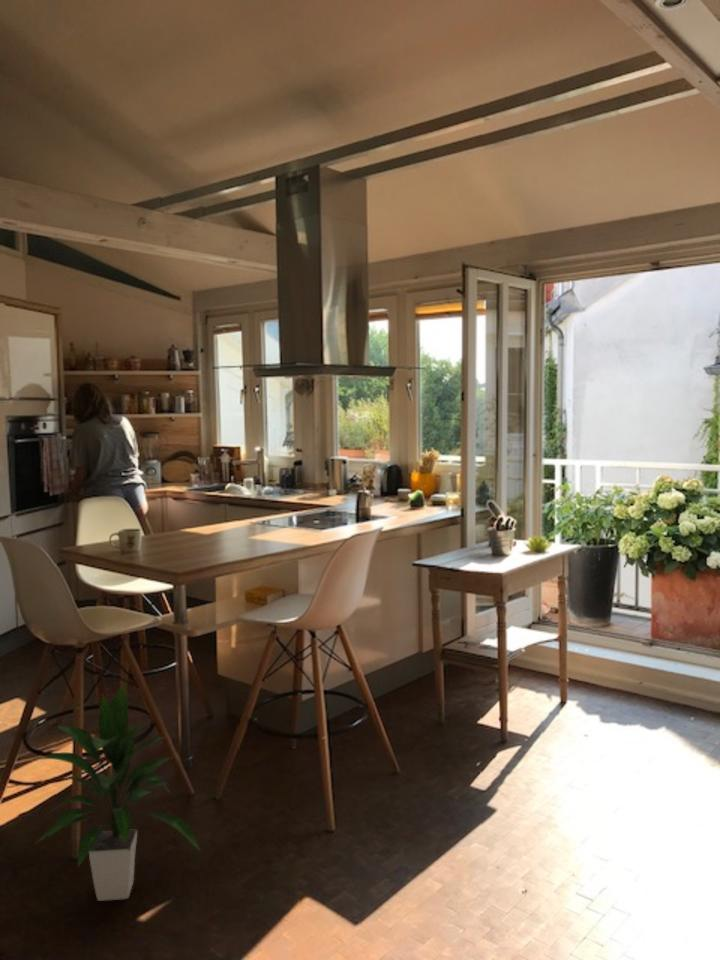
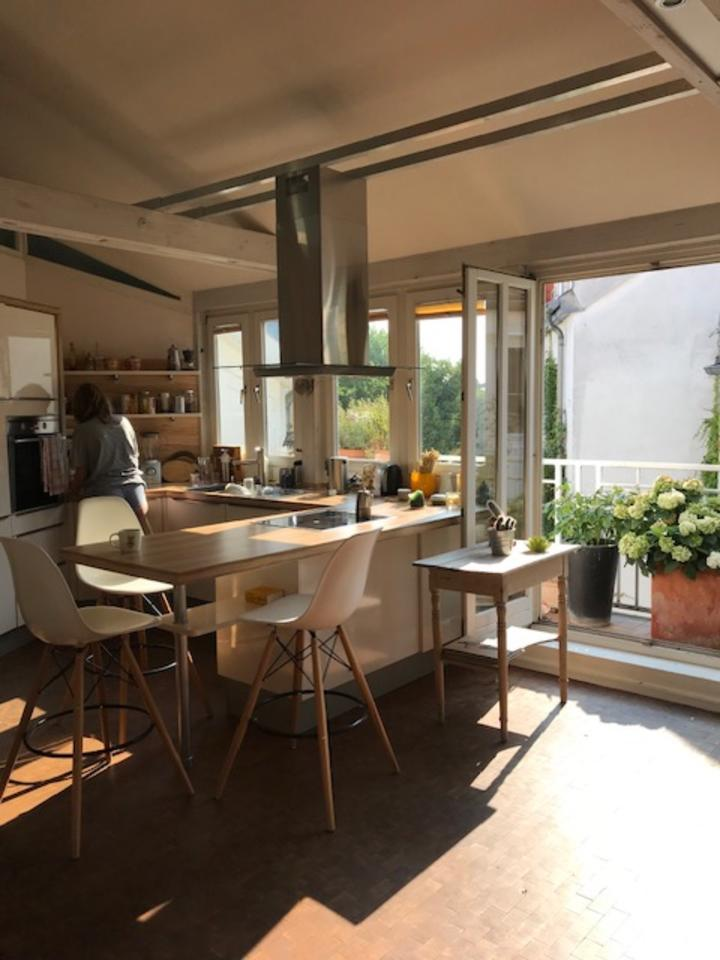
- indoor plant [32,682,202,902]
